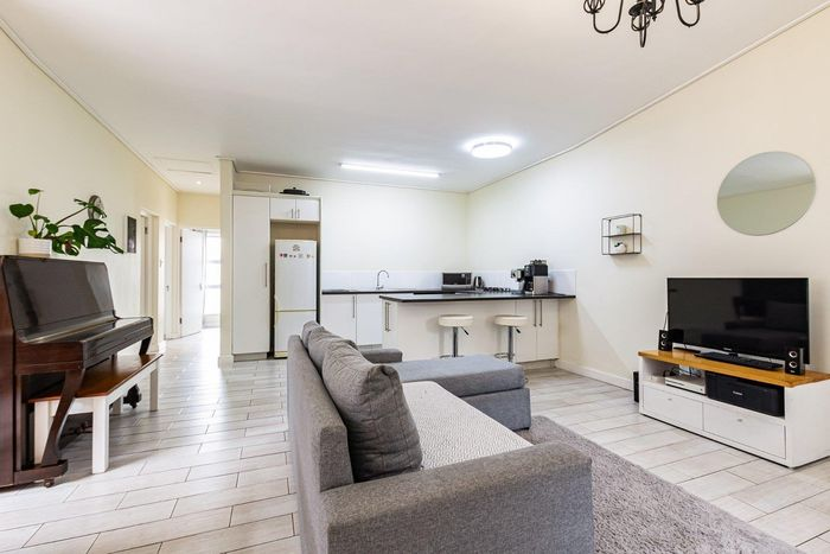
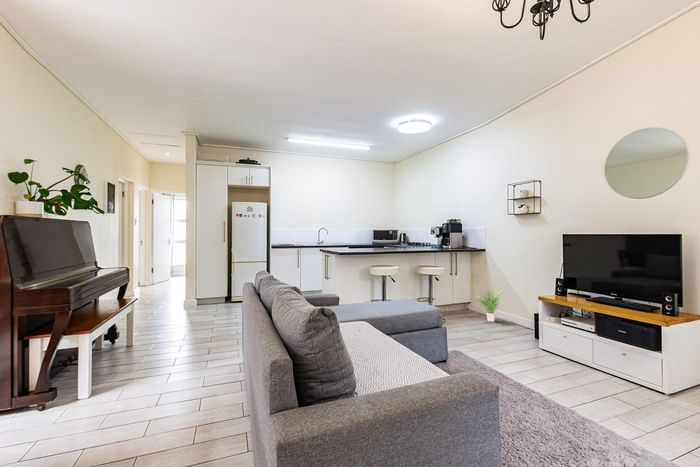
+ potted plant [477,287,505,323]
